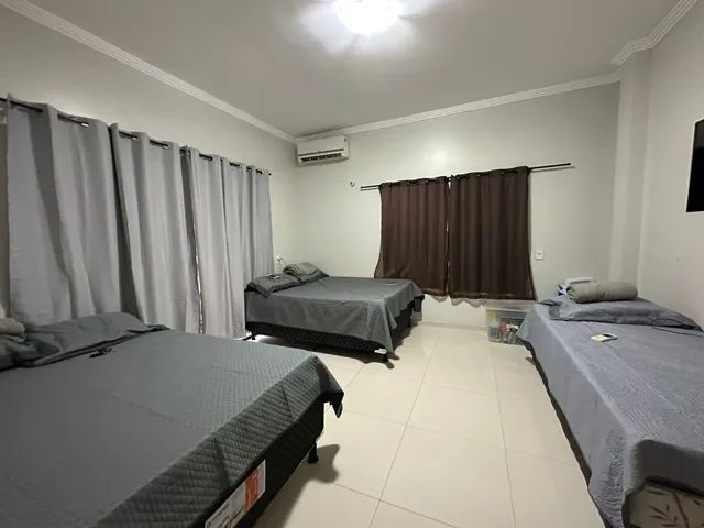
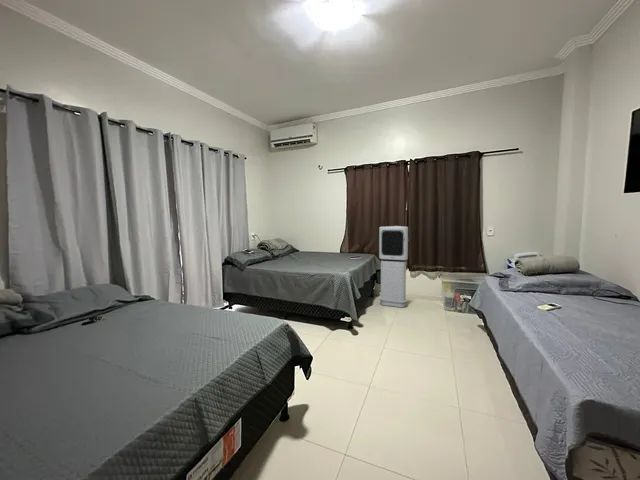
+ air purifier [378,225,409,308]
